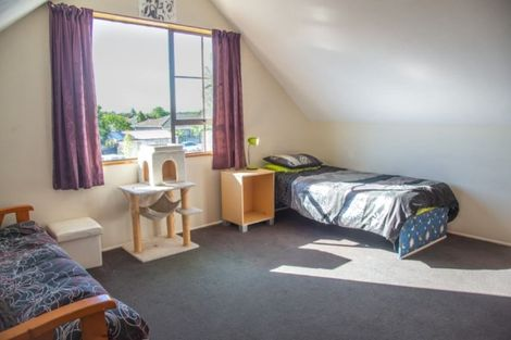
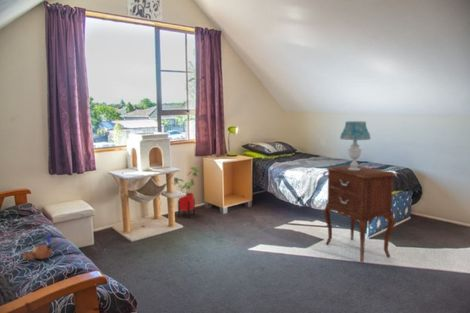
+ table lamp [339,120,372,171]
+ nightstand [323,165,396,264]
+ house plant [173,166,203,219]
+ teddy bear [22,234,53,268]
